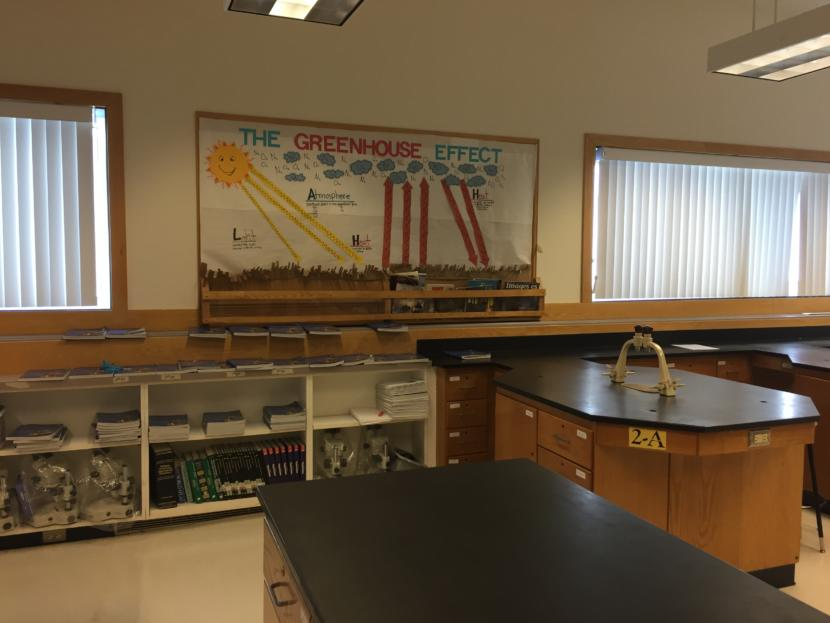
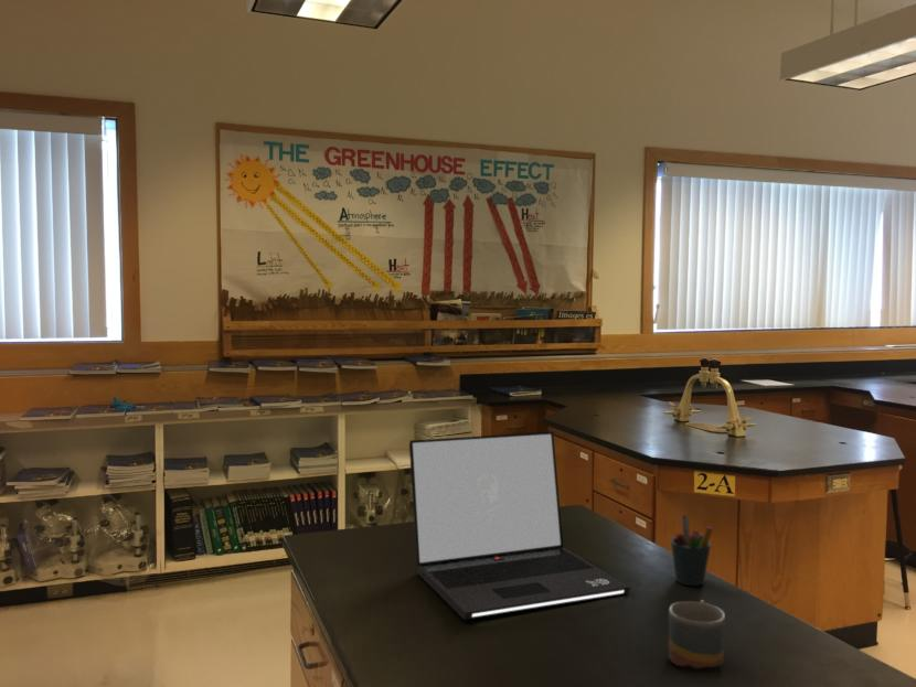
+ pen holder [670,514,714,587]
+ laptop [408,431,631,621]
+ mug [668,599,726,673]
